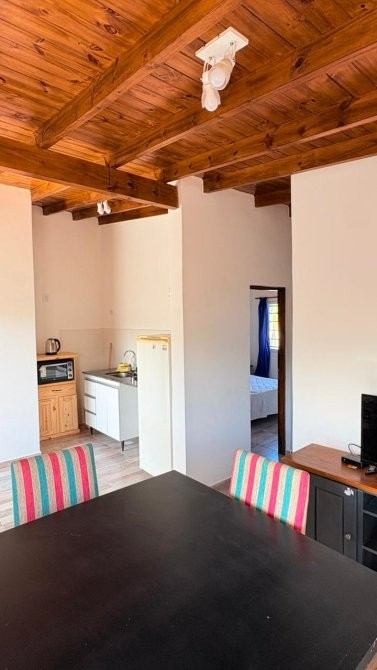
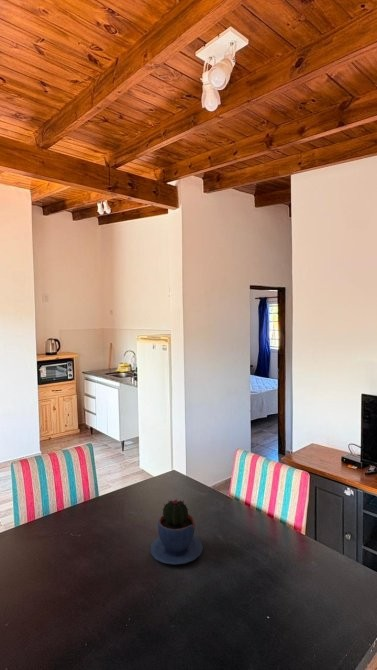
+ potted cactus [150,498,204,566]
